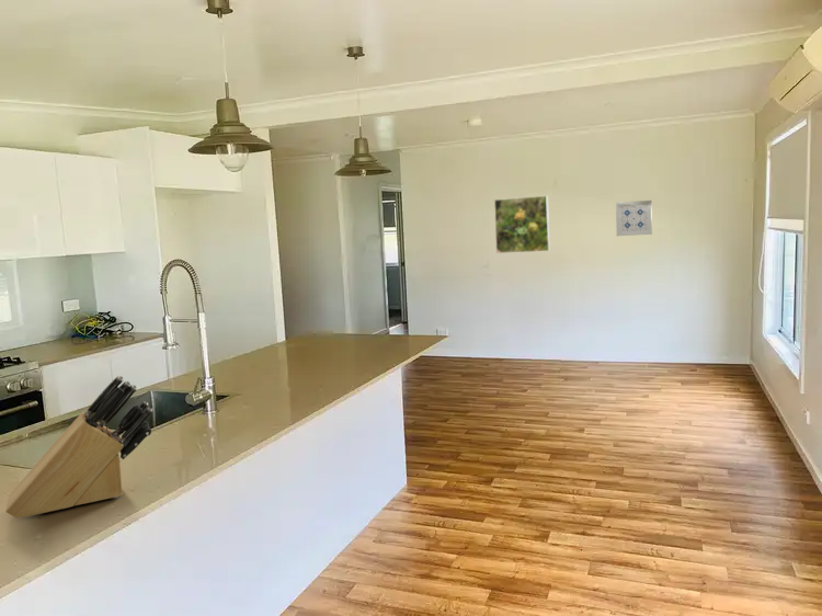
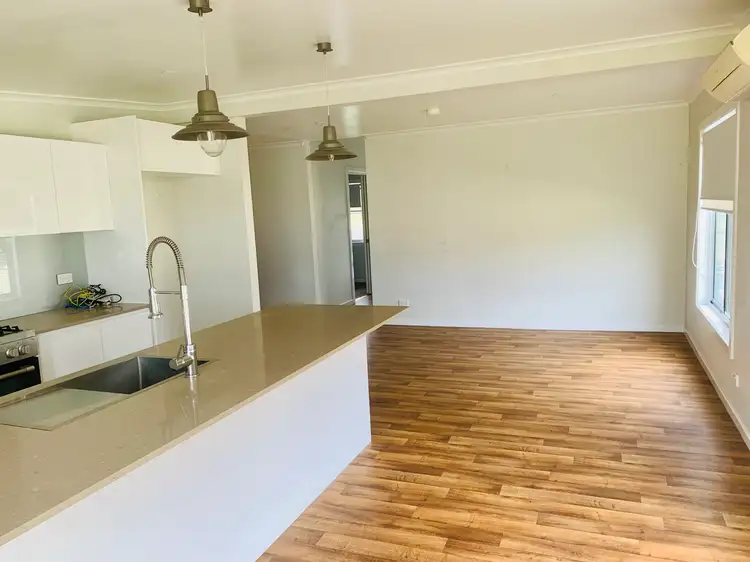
- wall art [615,199,653,237]
- knife block [4,375,153,520]
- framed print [493,195,550,254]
